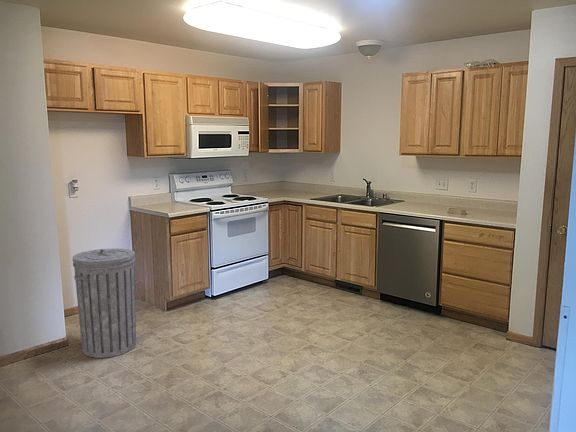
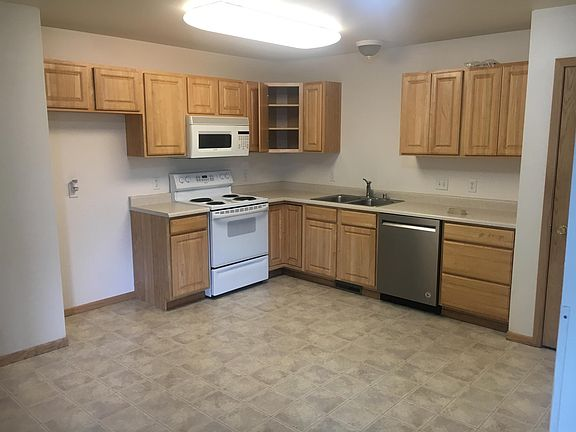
- trash can [71,248,137,359]
